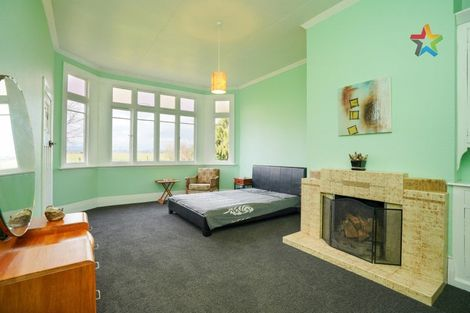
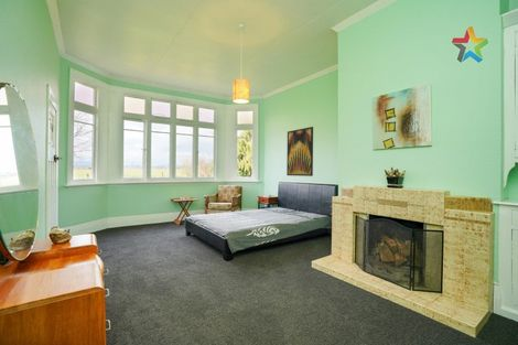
+ wall art [285,126,314,177]
